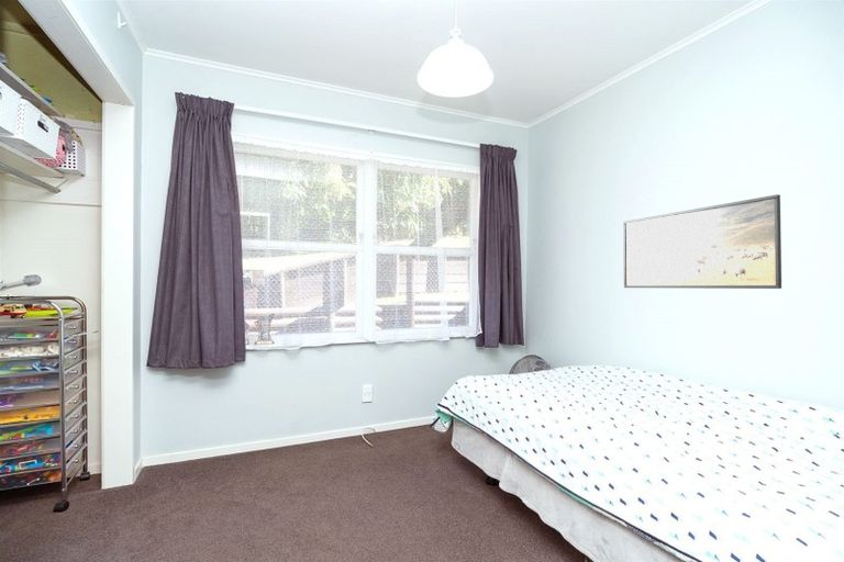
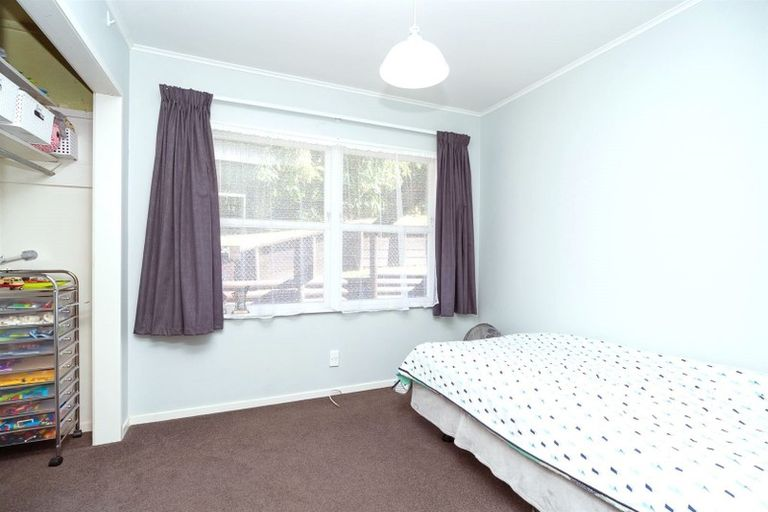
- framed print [622,193,782,290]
